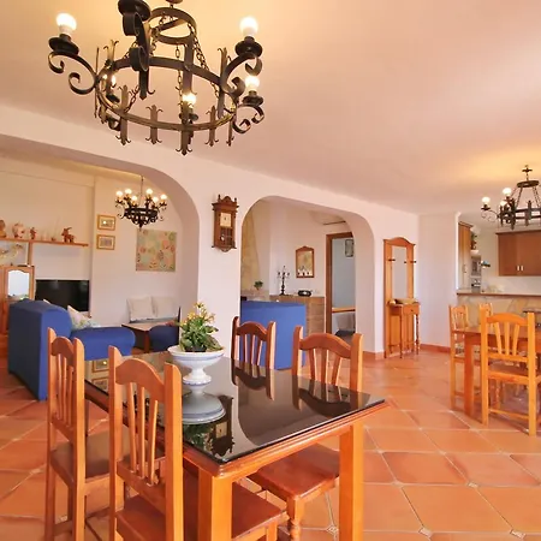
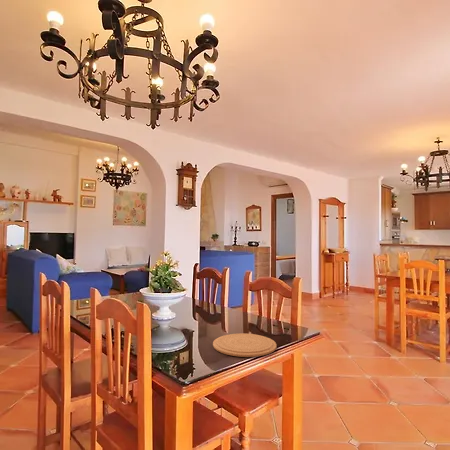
+ plate [212,332,277,358]
